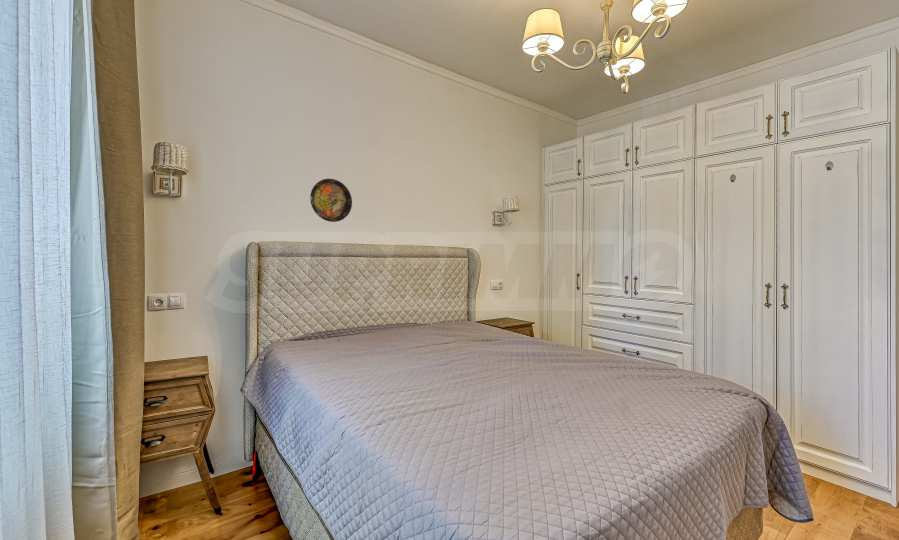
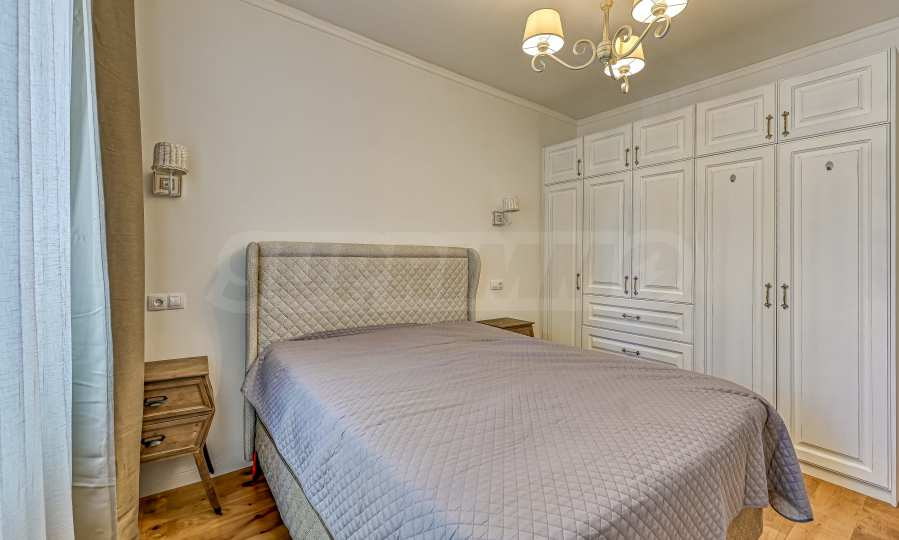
- decorative plate [309,178,353,223]
